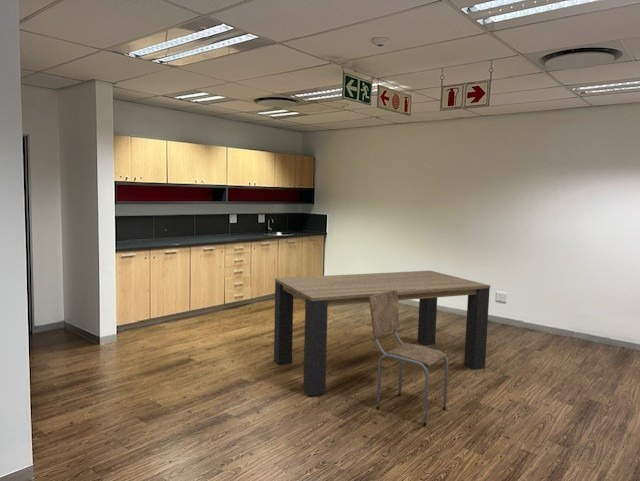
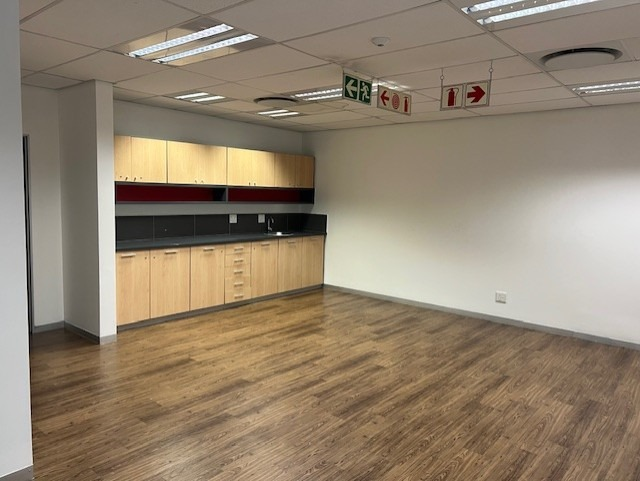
- dining table [273,270,491,397]
- dining chair [369,290,449,427]
